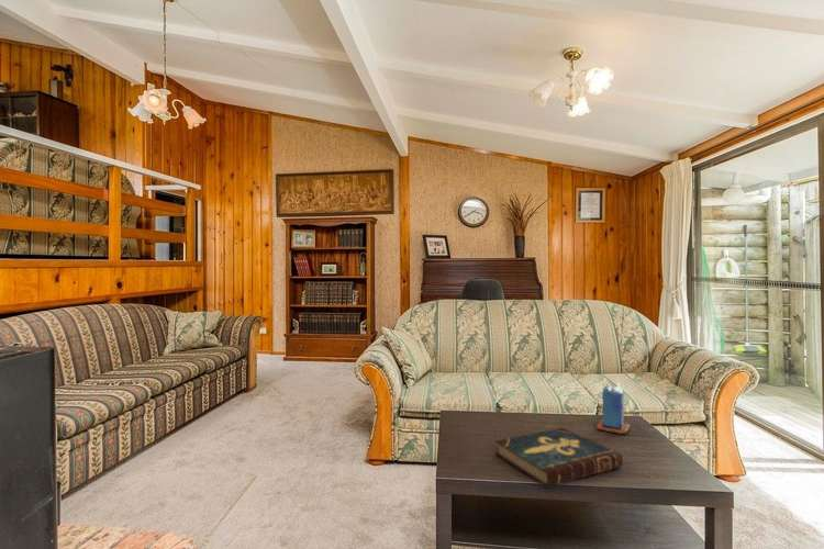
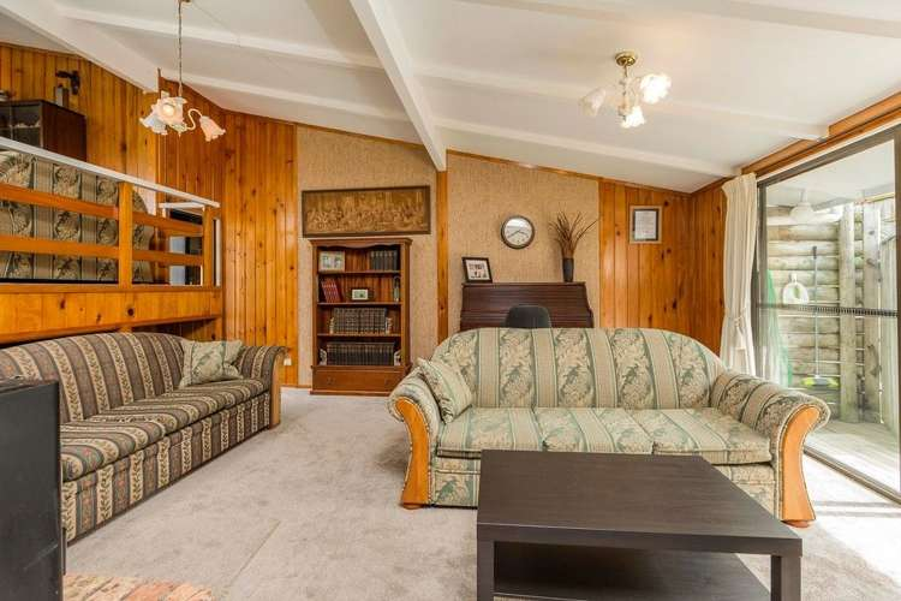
- book [494,427,624,489]
- candle [595,382,631,435]
